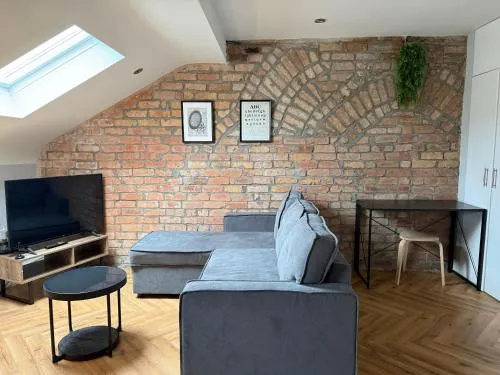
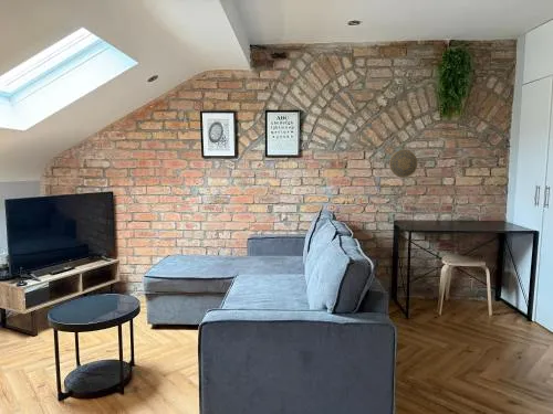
+ decorative plate [388,149,419,179]
